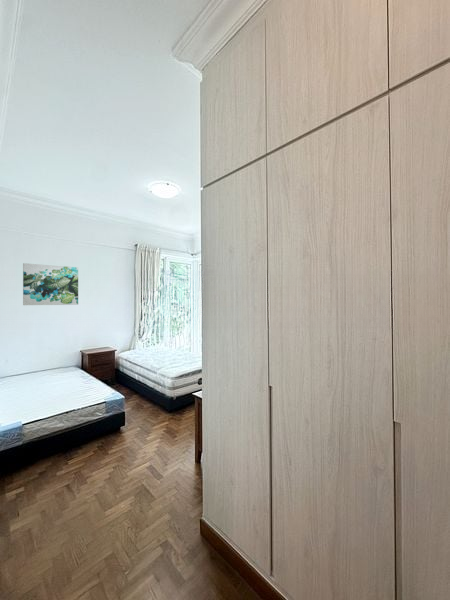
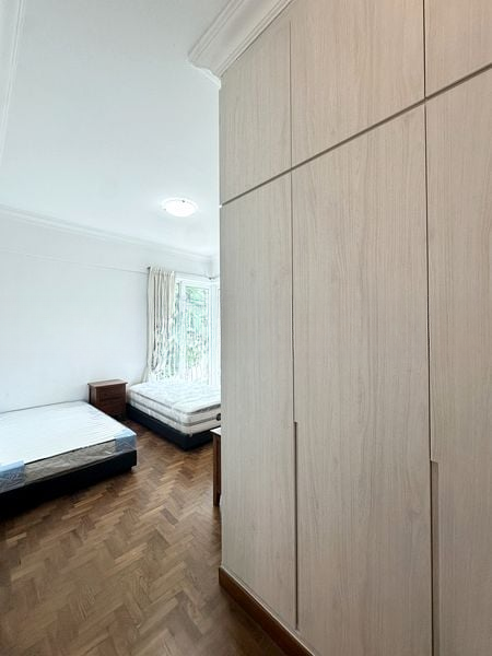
- wall art [22,262,79,306]
